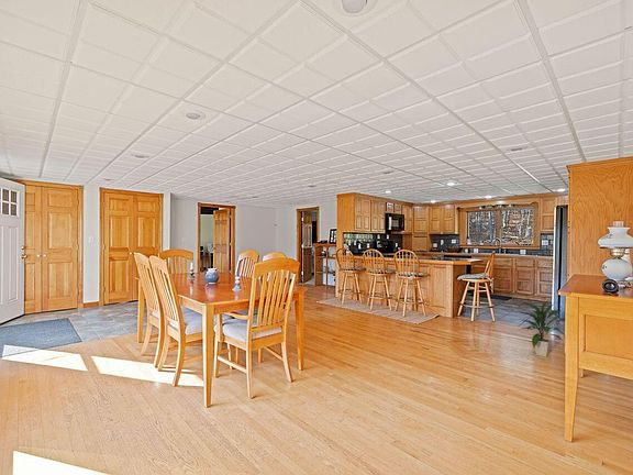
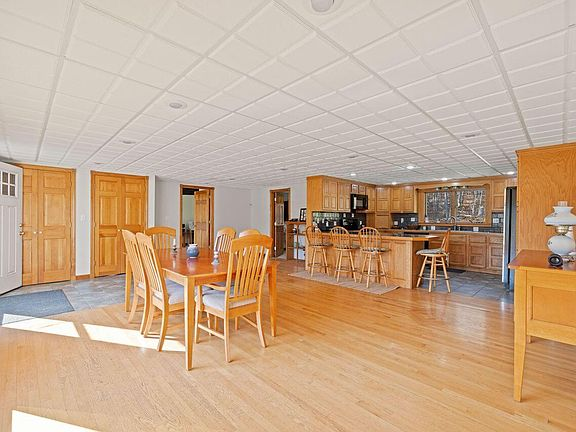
- indoor plant [520,299,566,357]
